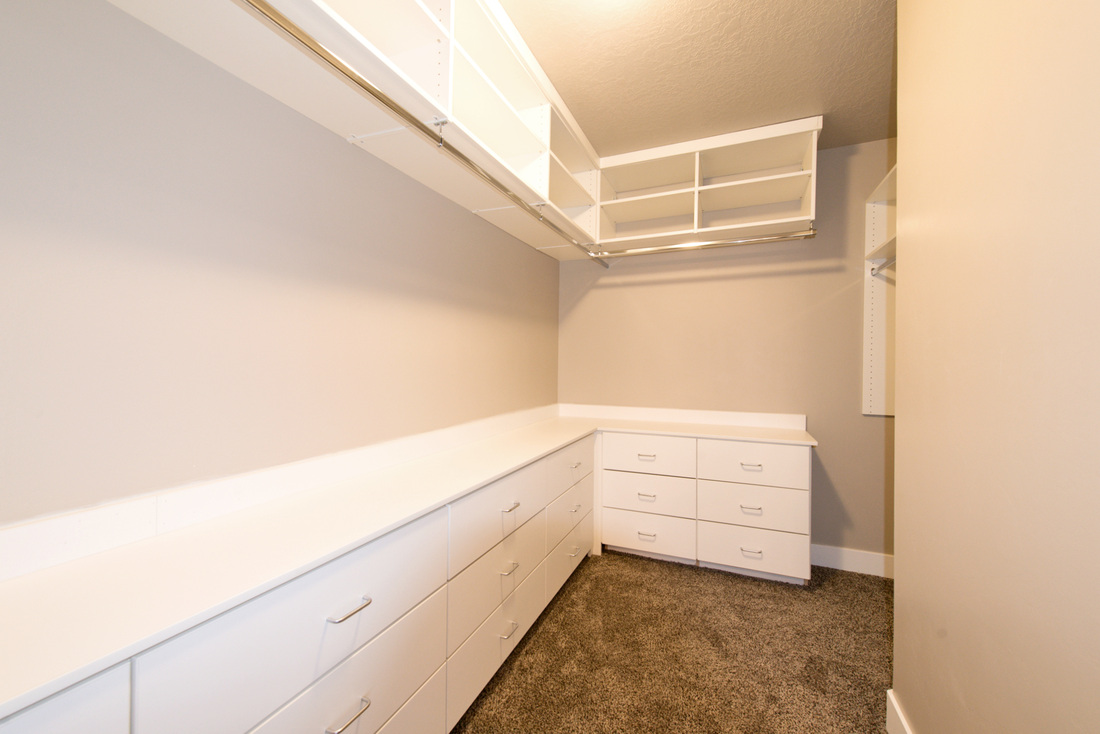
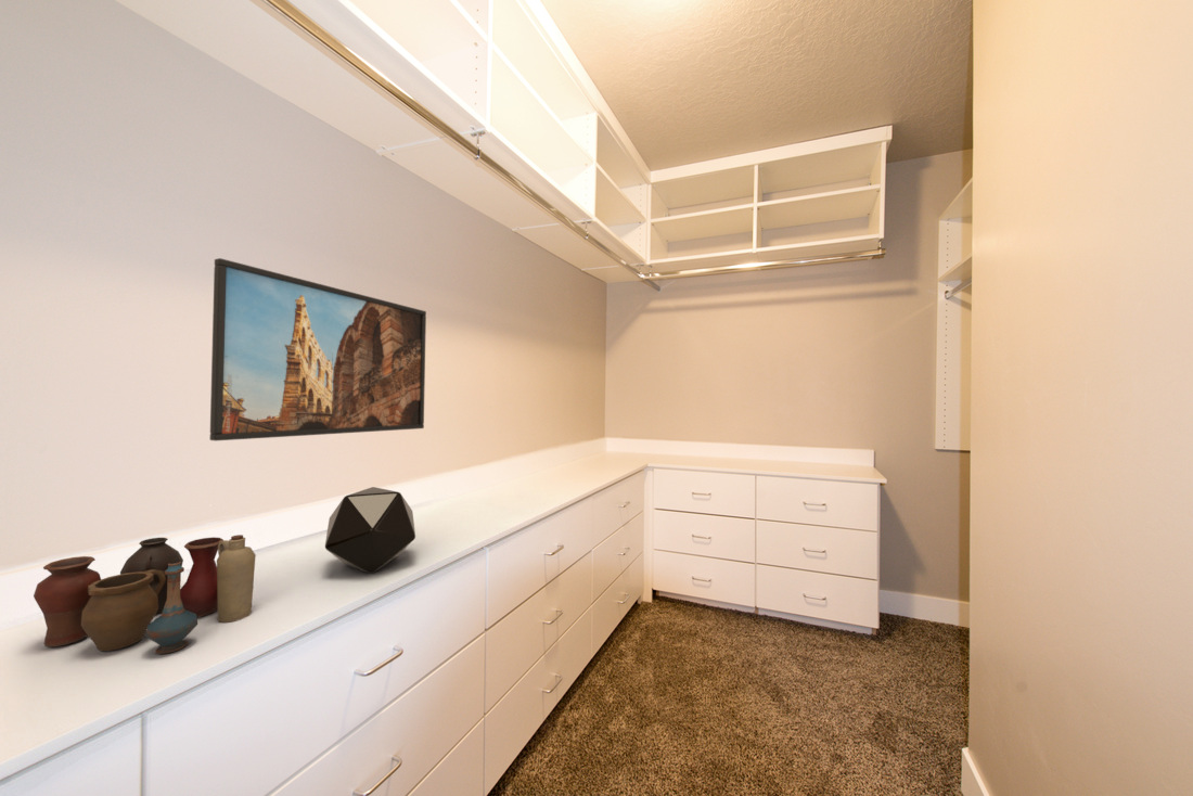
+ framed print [209,257,427,441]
+ vase [33,534,257,655]
+ decorative tray [324,486,416,575]
